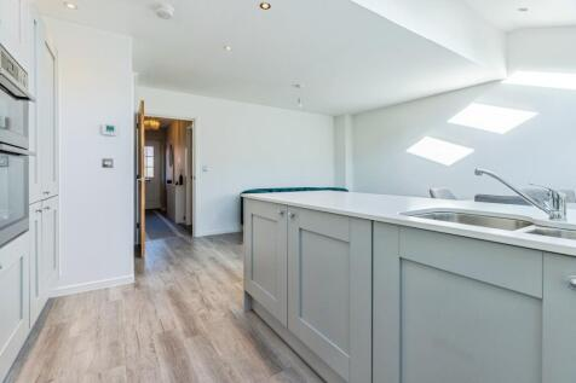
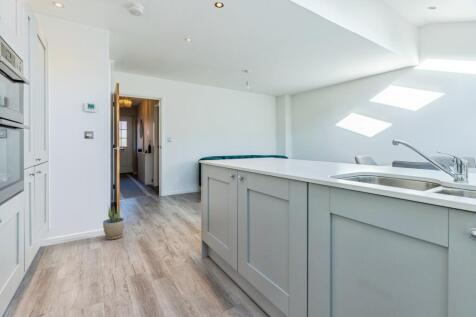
+ potted plant [102,203,125,240]
